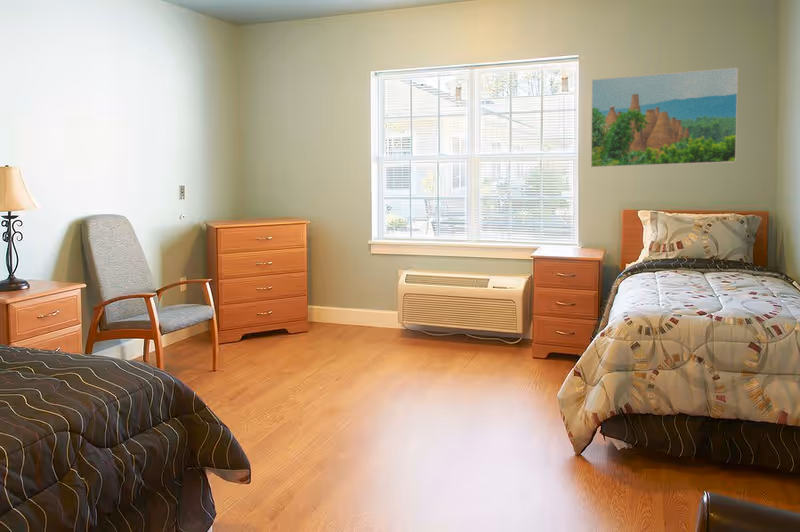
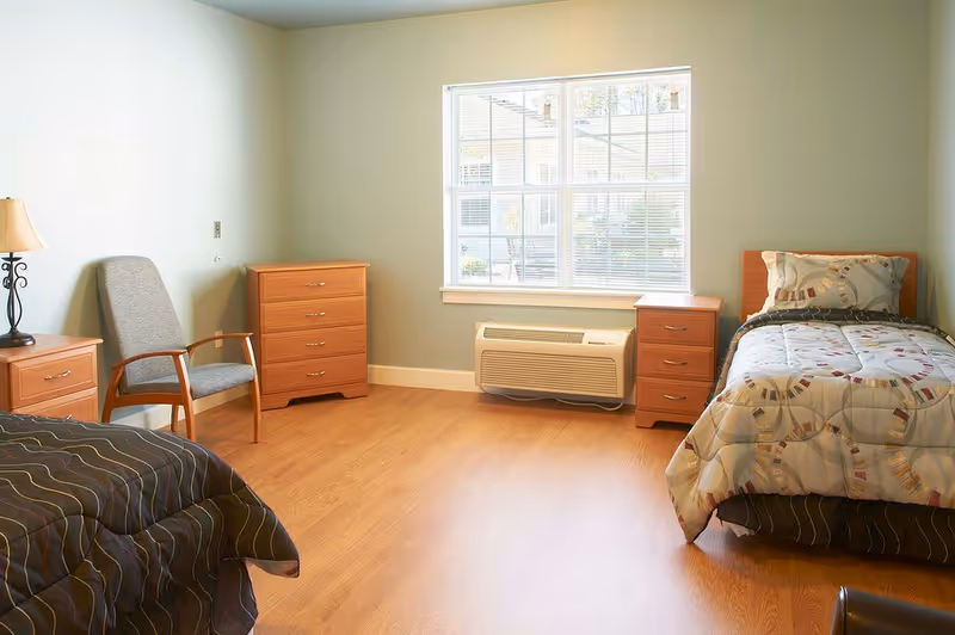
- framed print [590,67,739,169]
